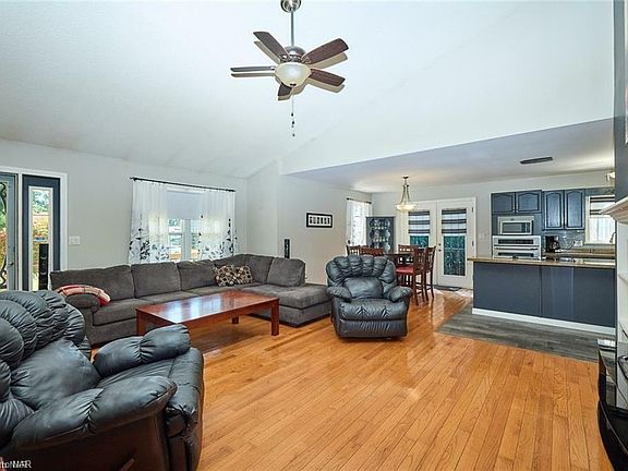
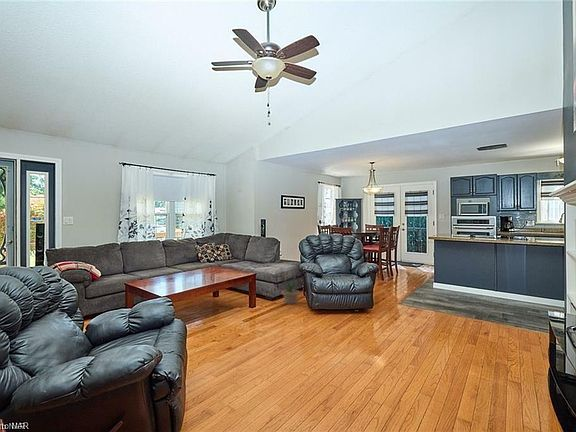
+ potted plant [278,272,303,305]
